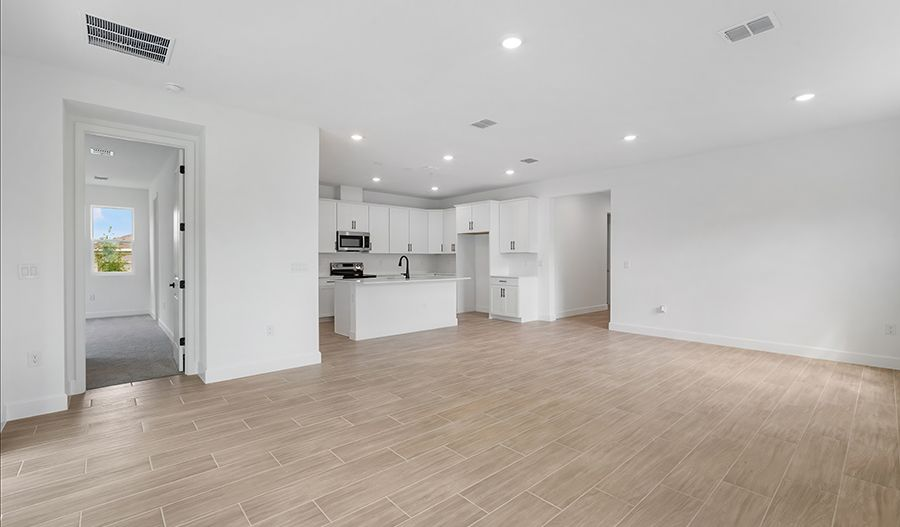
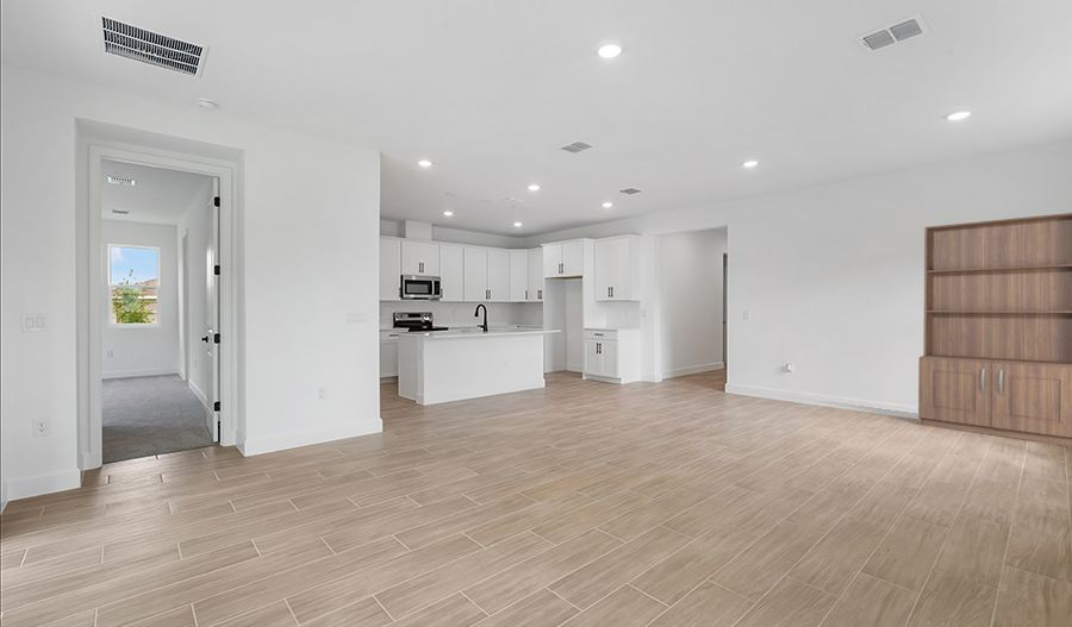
+ bookshelf [917,212,1072,447]
